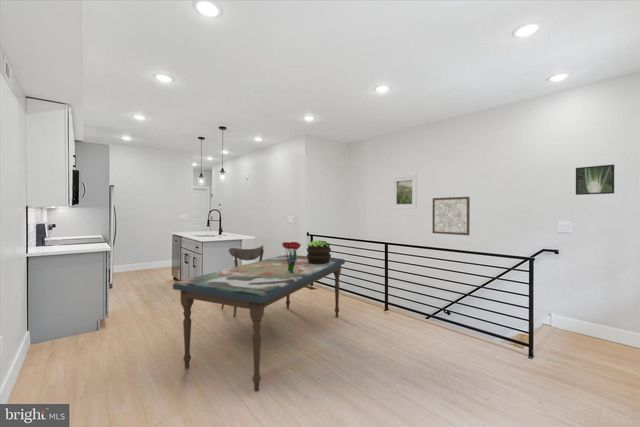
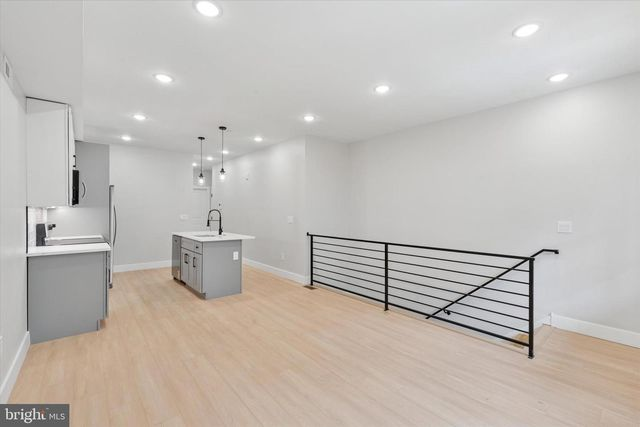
- dining table [172,254,346,392]
- potted plant [306,239,332,264]
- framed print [392,174,418,210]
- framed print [575,164,615,196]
- dining chair [220,244,265,318]
- wall art [431,196,471,236]
- bouquet [281,241,302,273]
